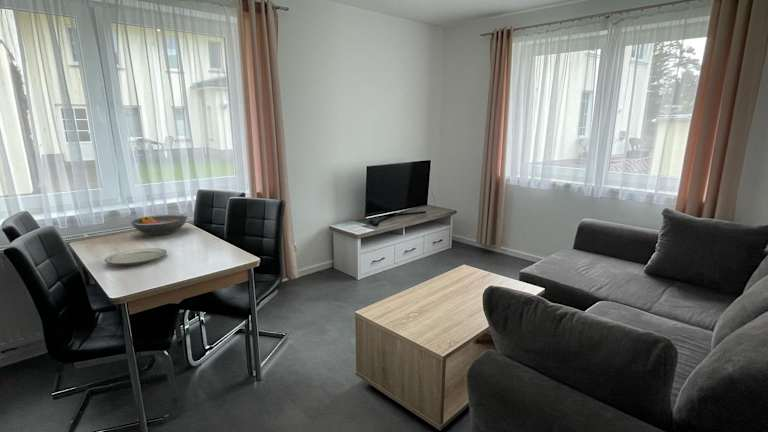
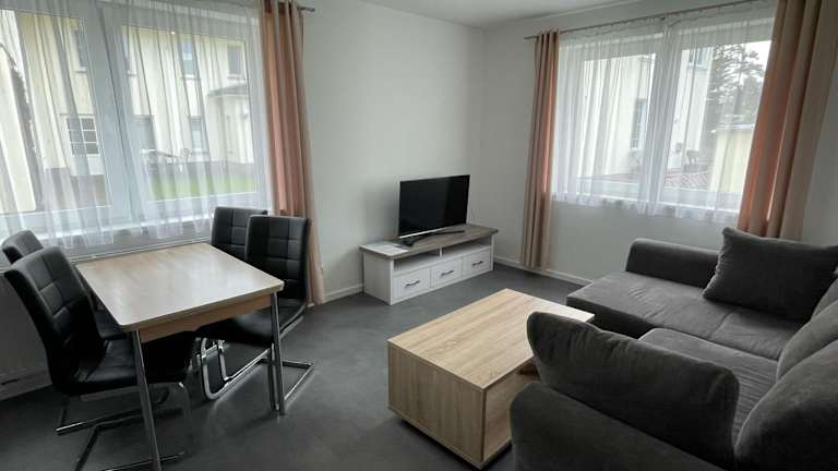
- chinaware [104,247,168,266]
- fruit bowl [130,214,189,236]
